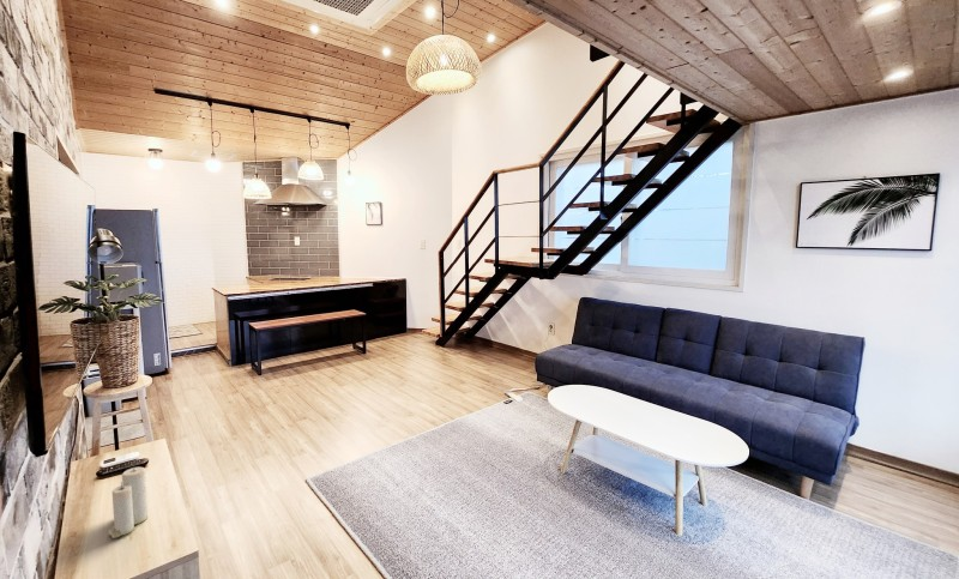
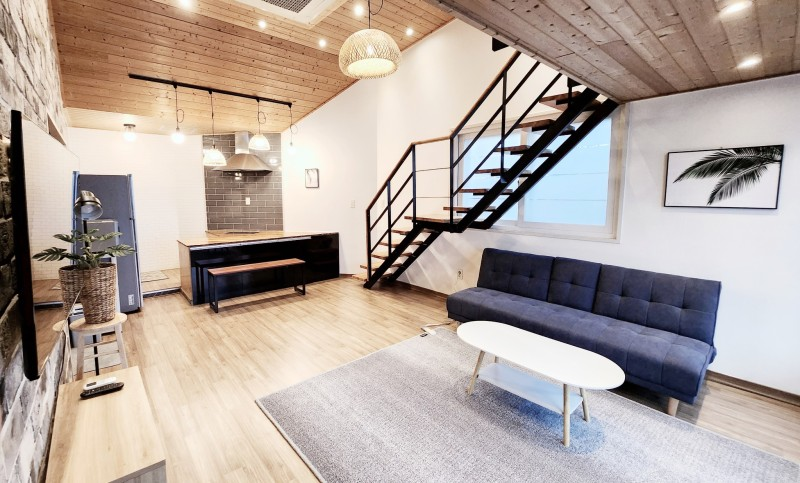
- candle [108,466,149,539]
